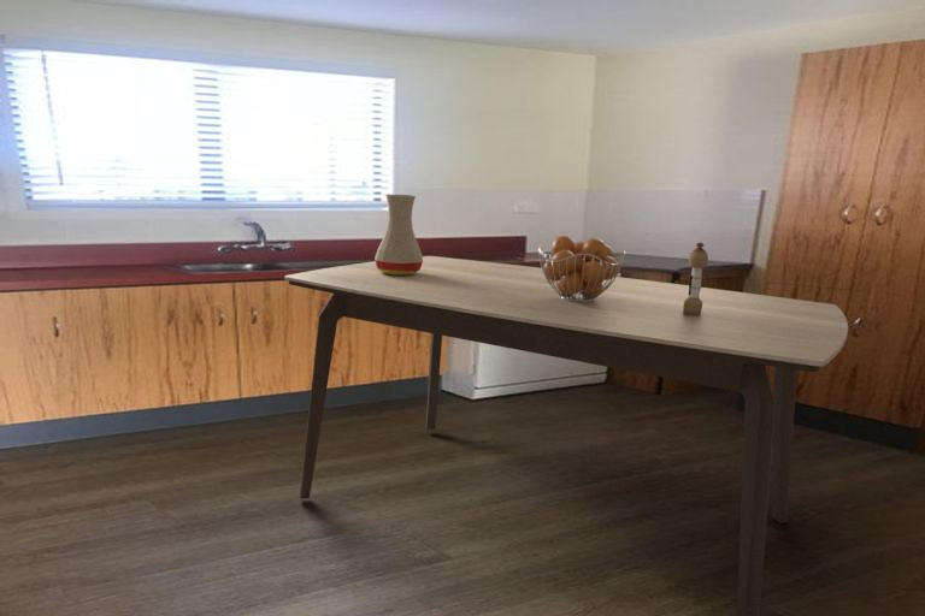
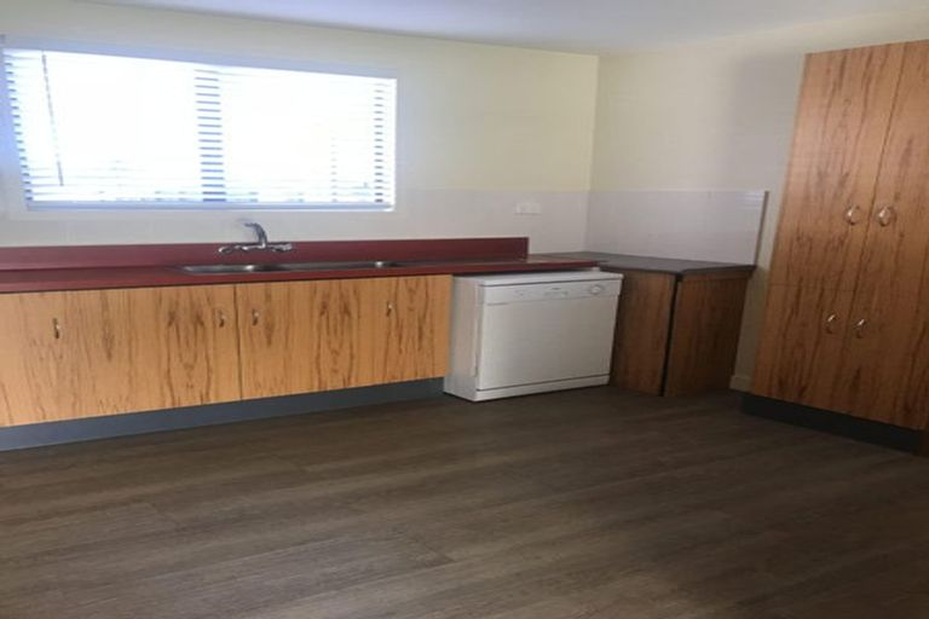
- vase [373,194,423,276]
- dining table [283,255,849,616]
- fruit basket [537,235,626,302]
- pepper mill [683,242,709,316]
